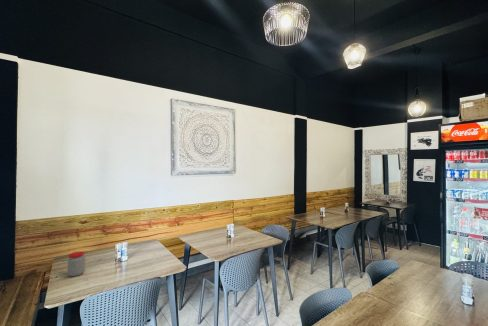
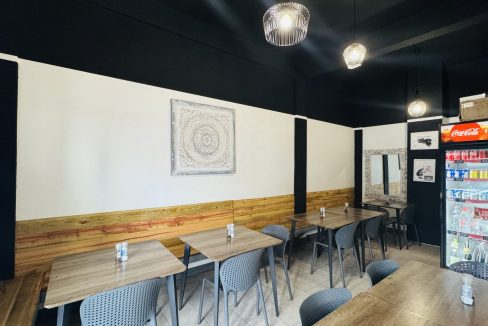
- jar [67,250,86,278]
